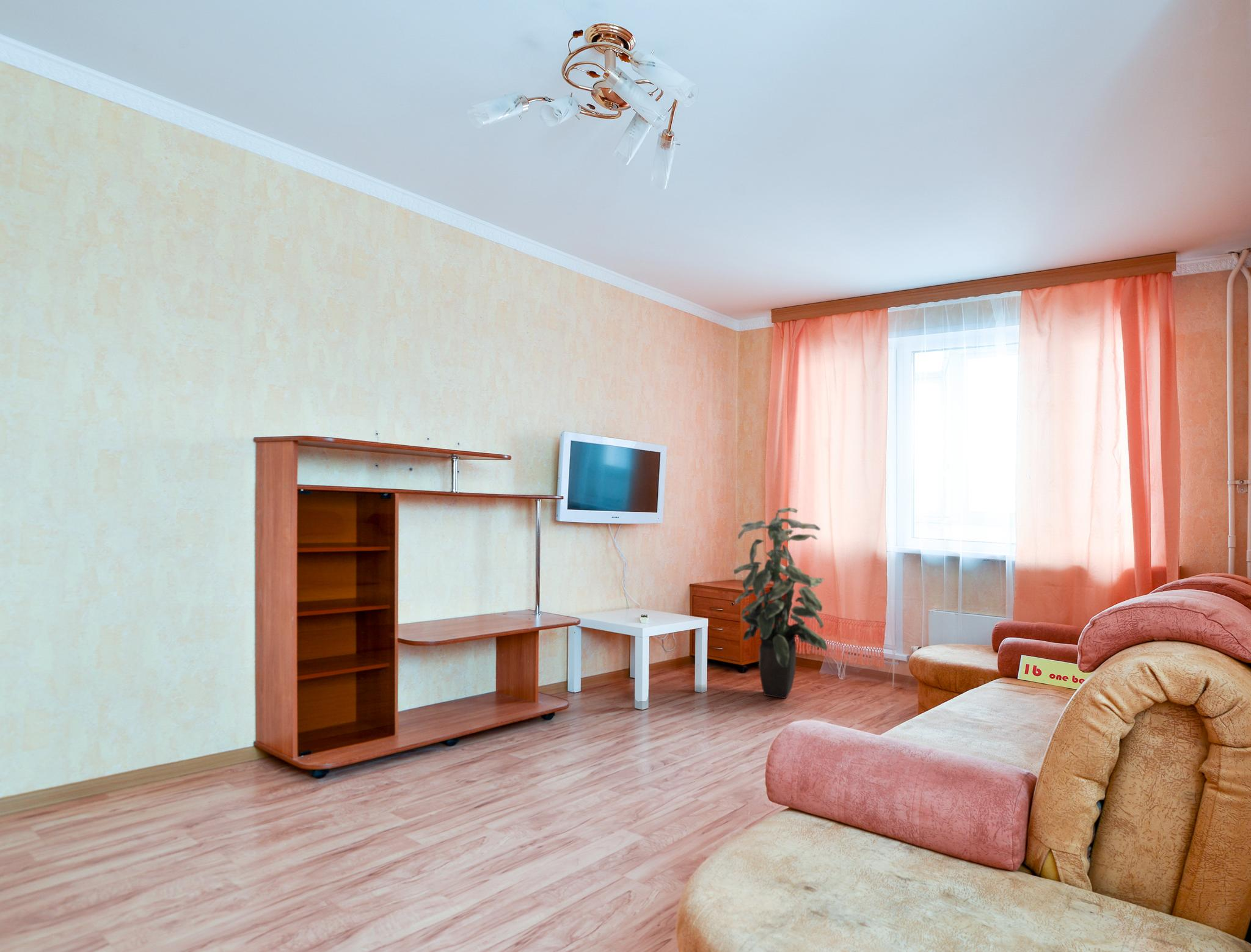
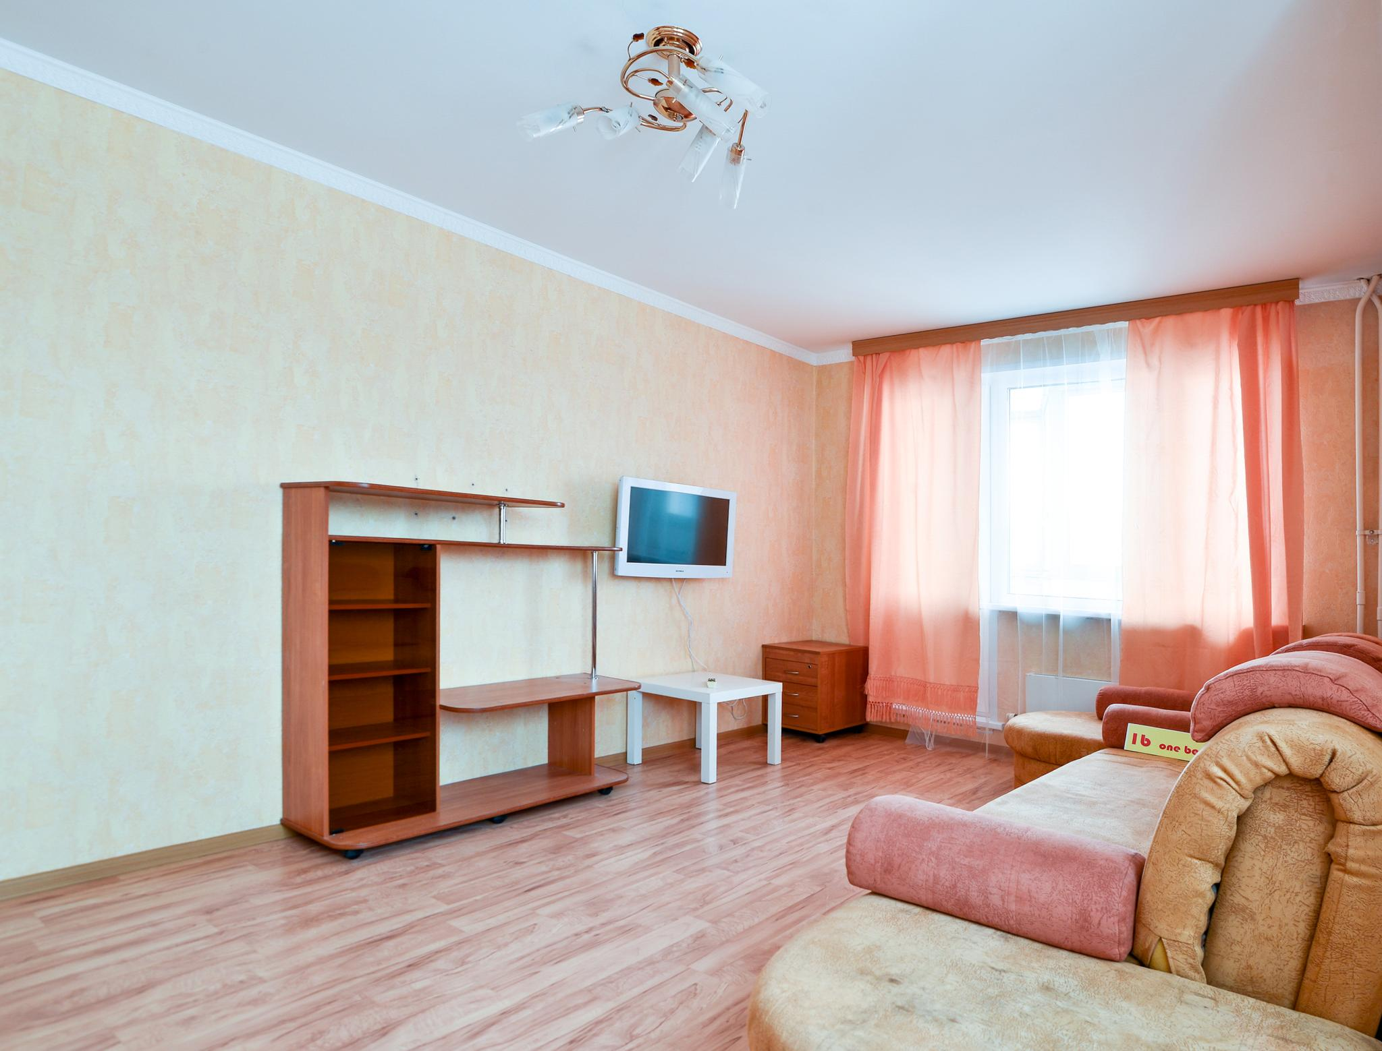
- indoor plant [733,507,828,699]
